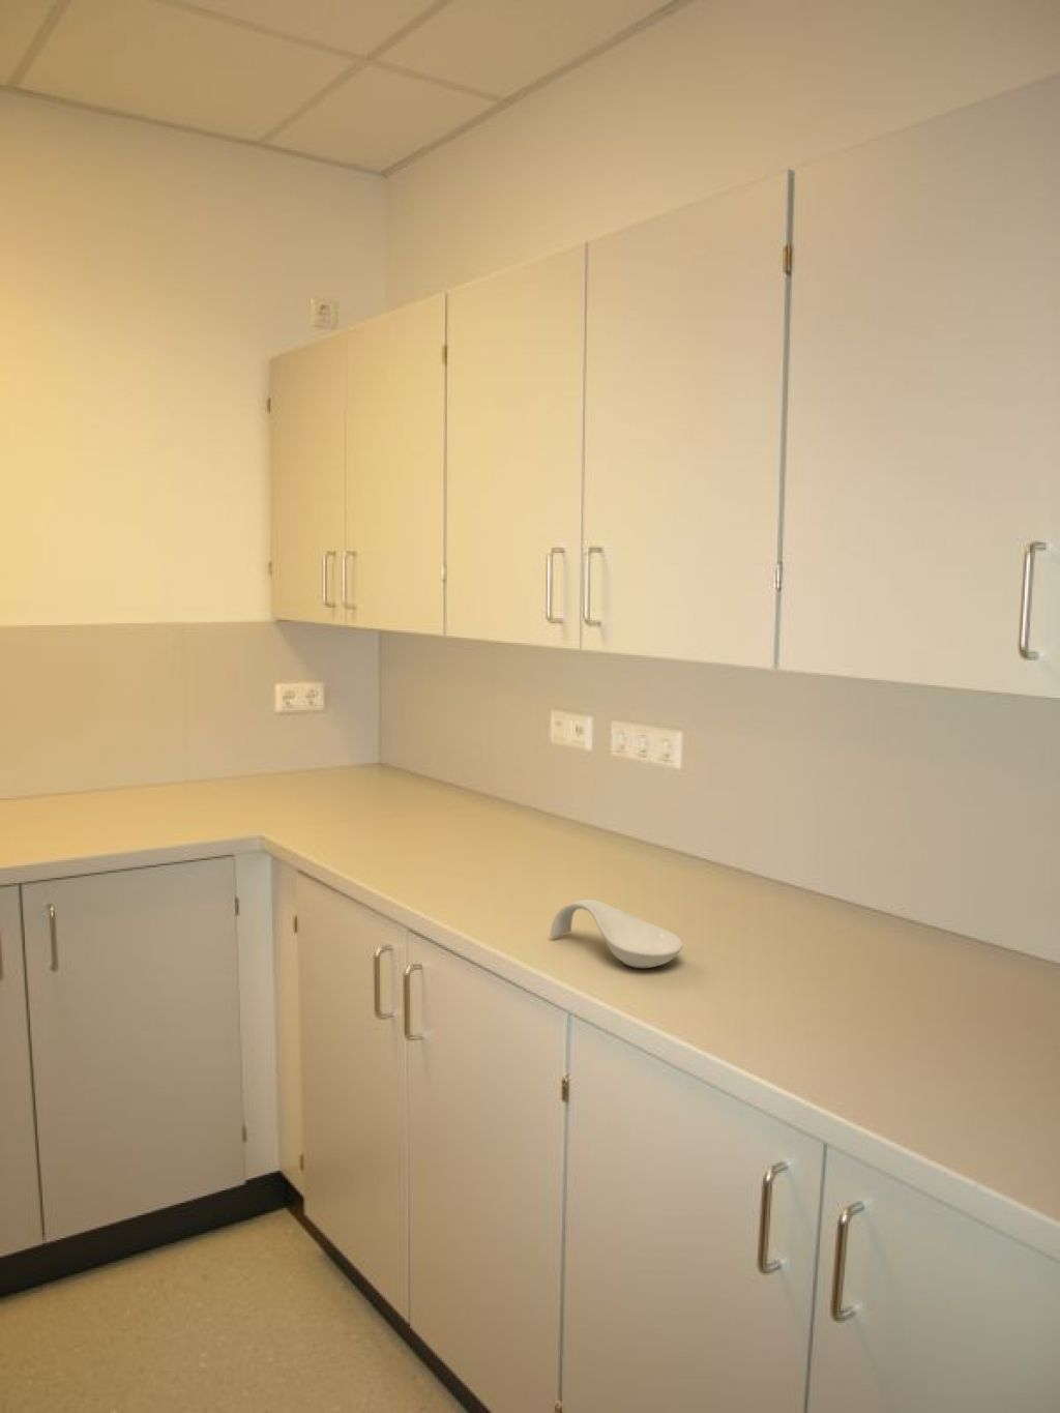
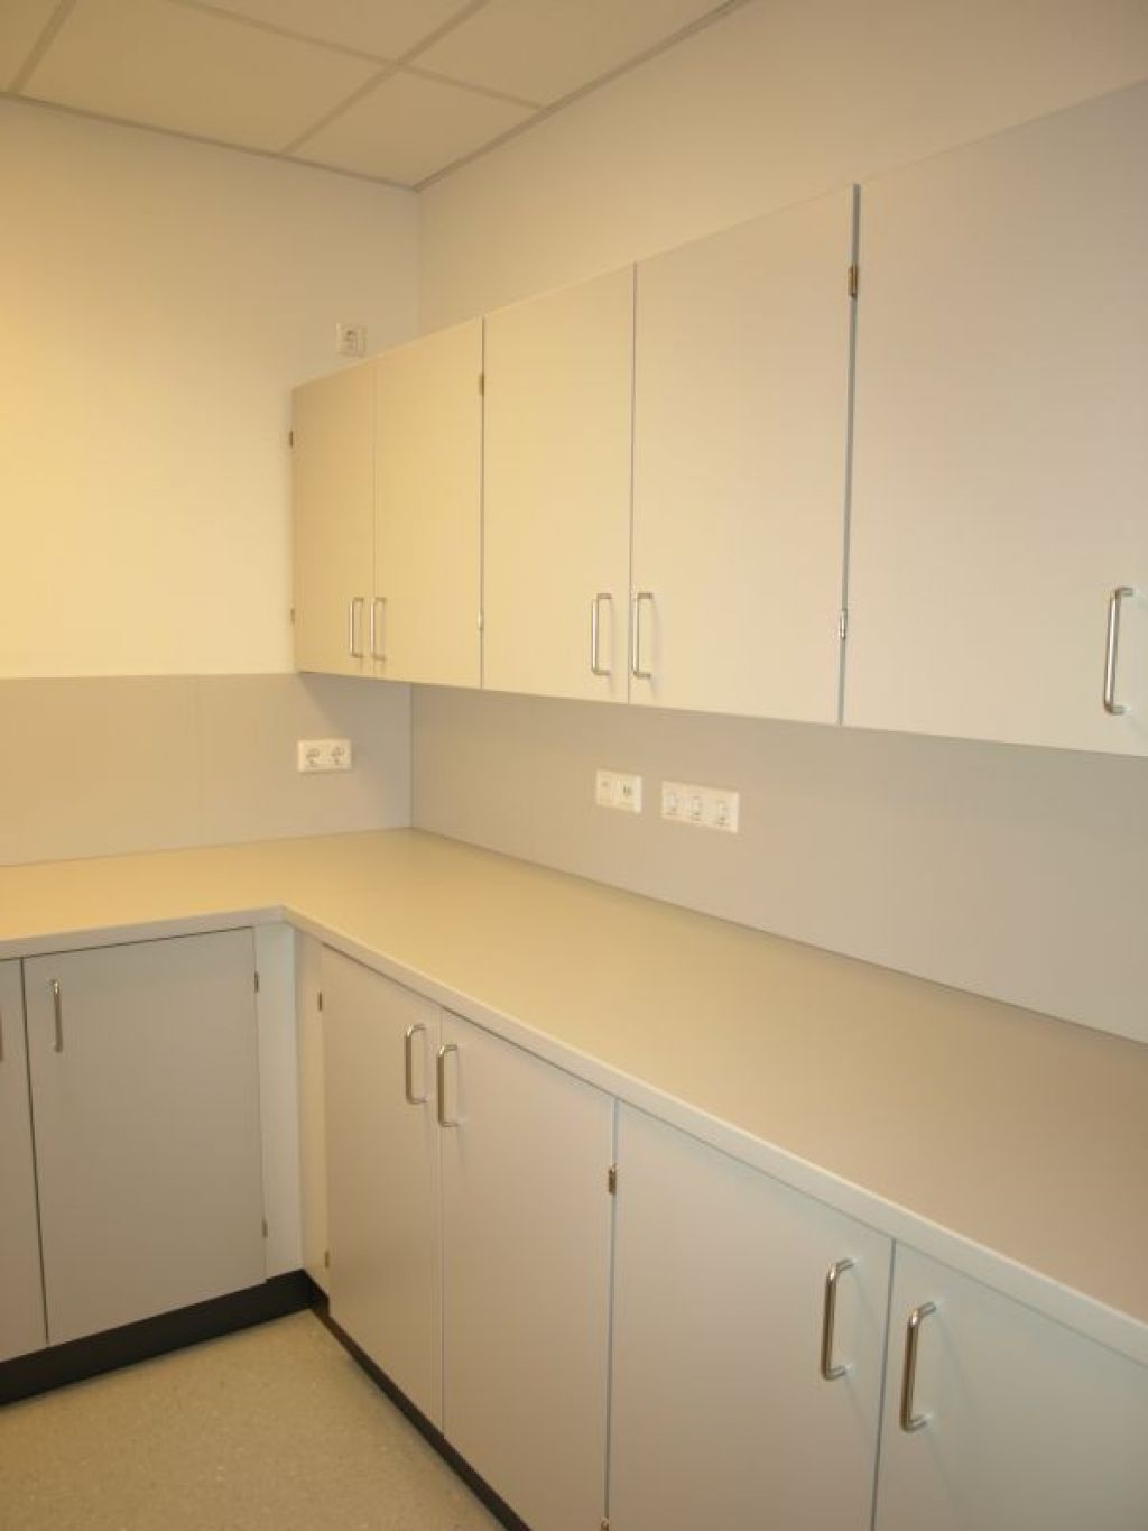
- spoon rest [550,899,685,969]
